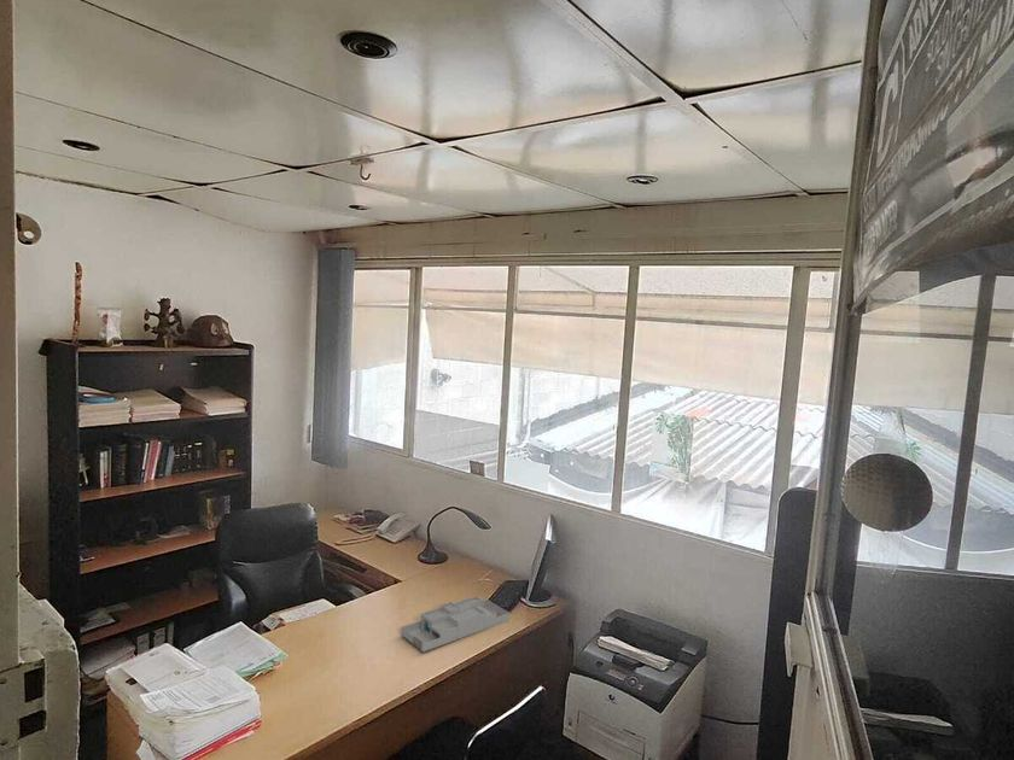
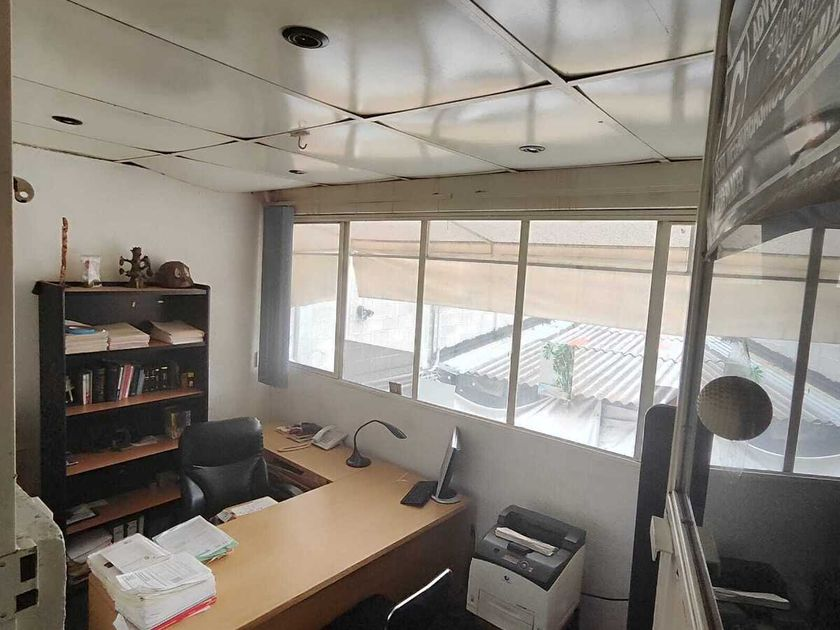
- desk organizer [400,595,511,653]
